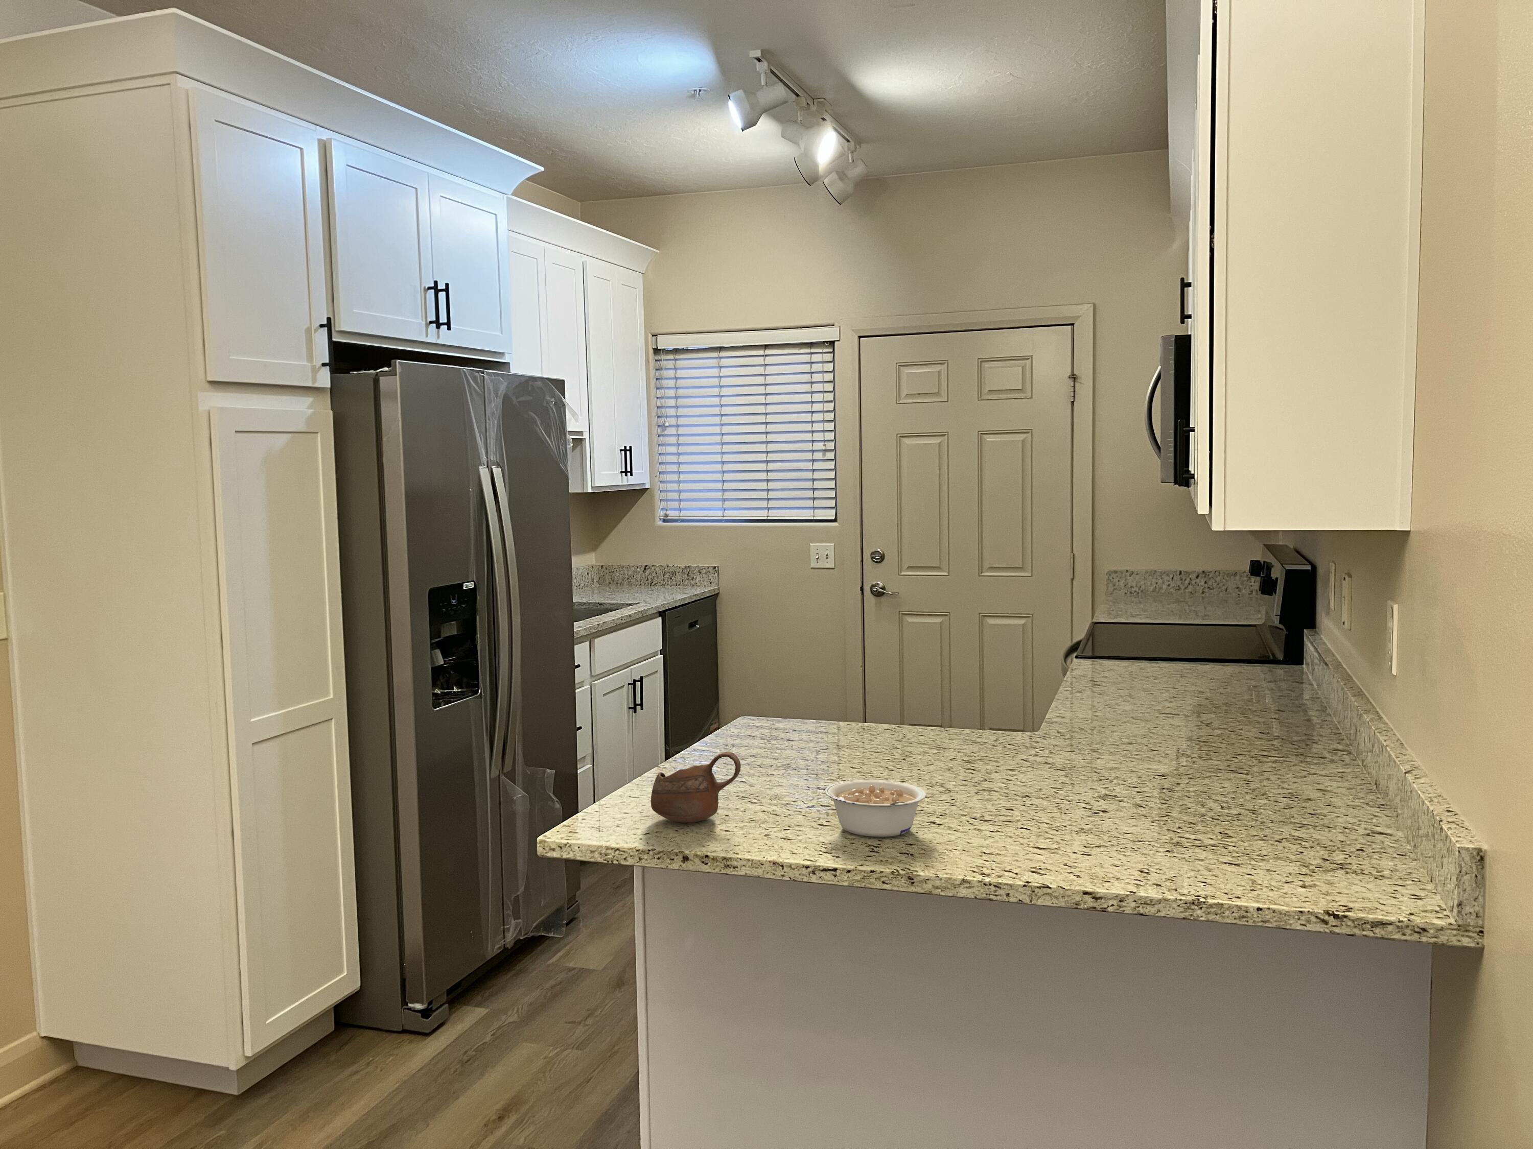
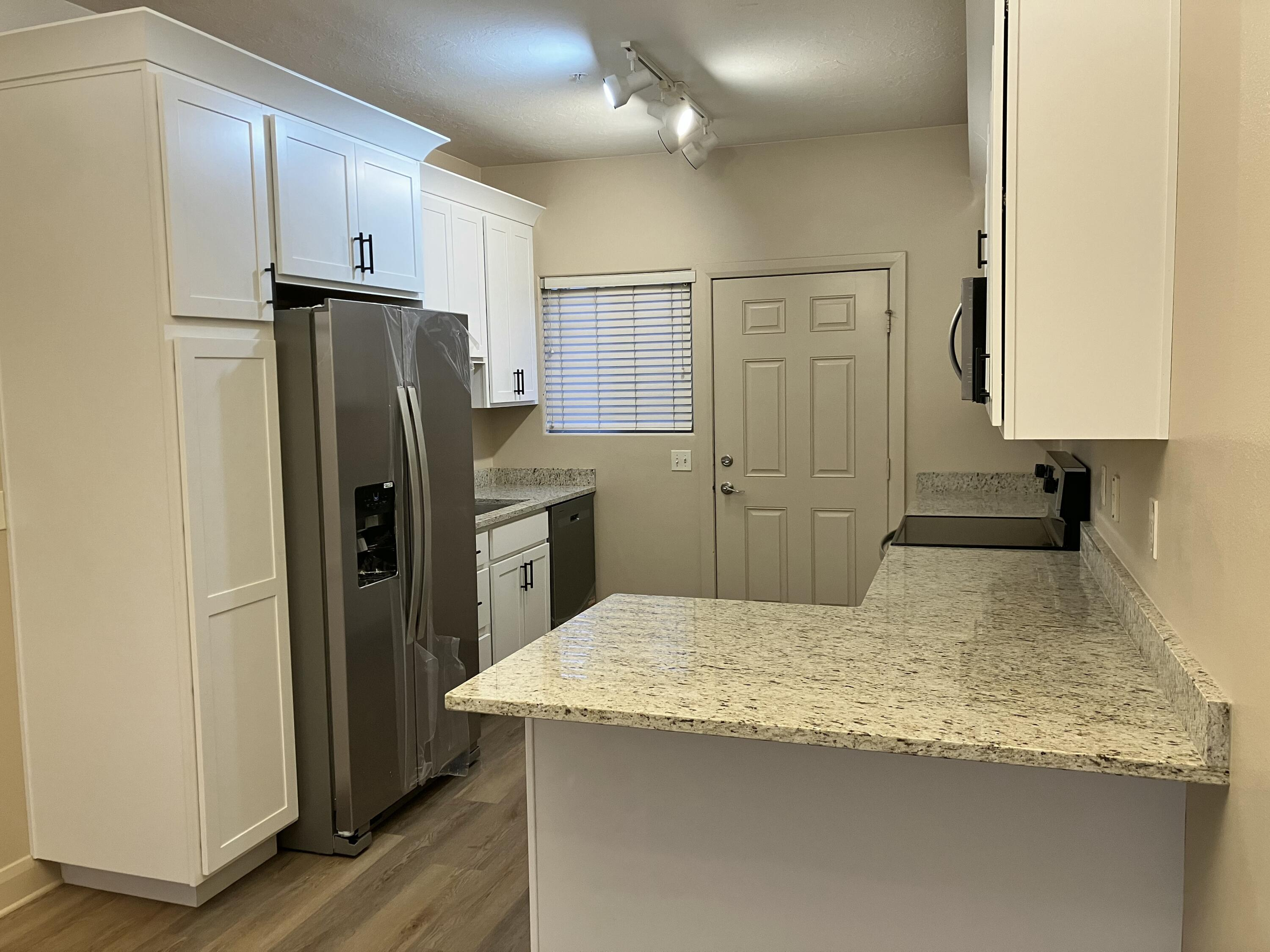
- cup [651,751,741,823]
- legume [824,780,927,836]
